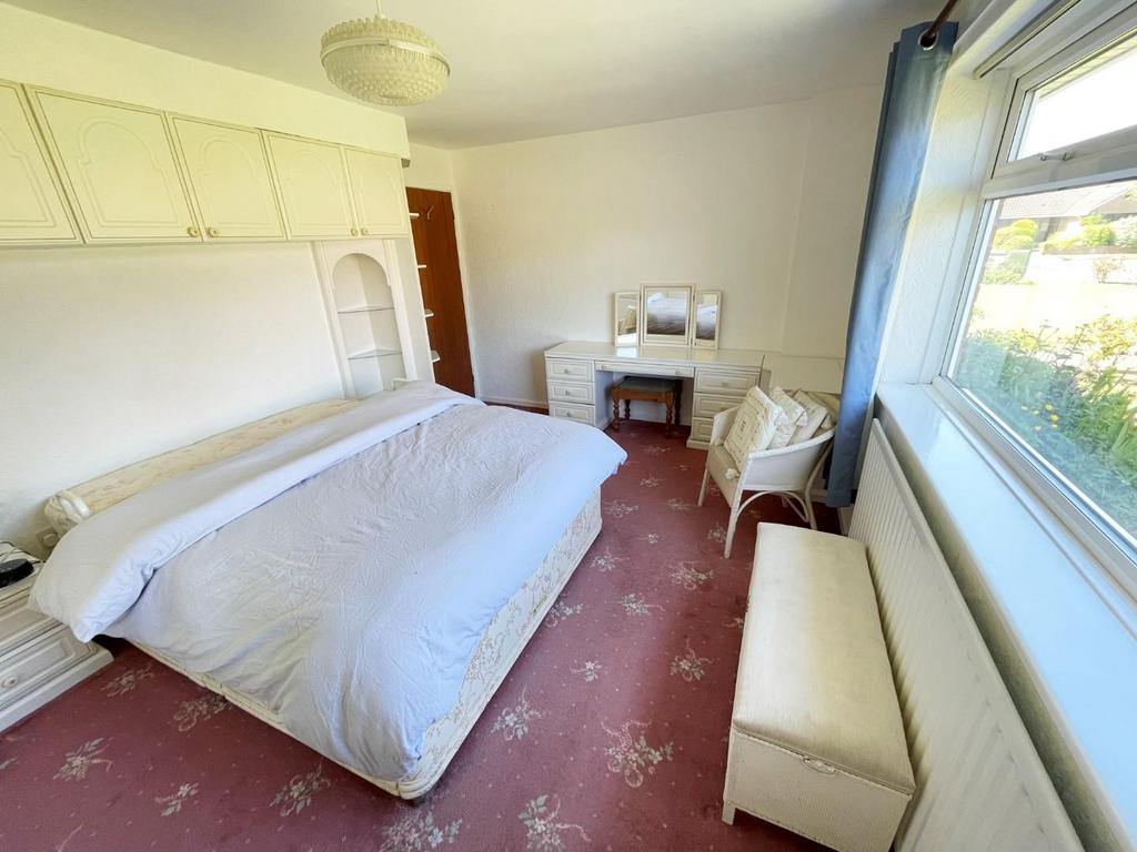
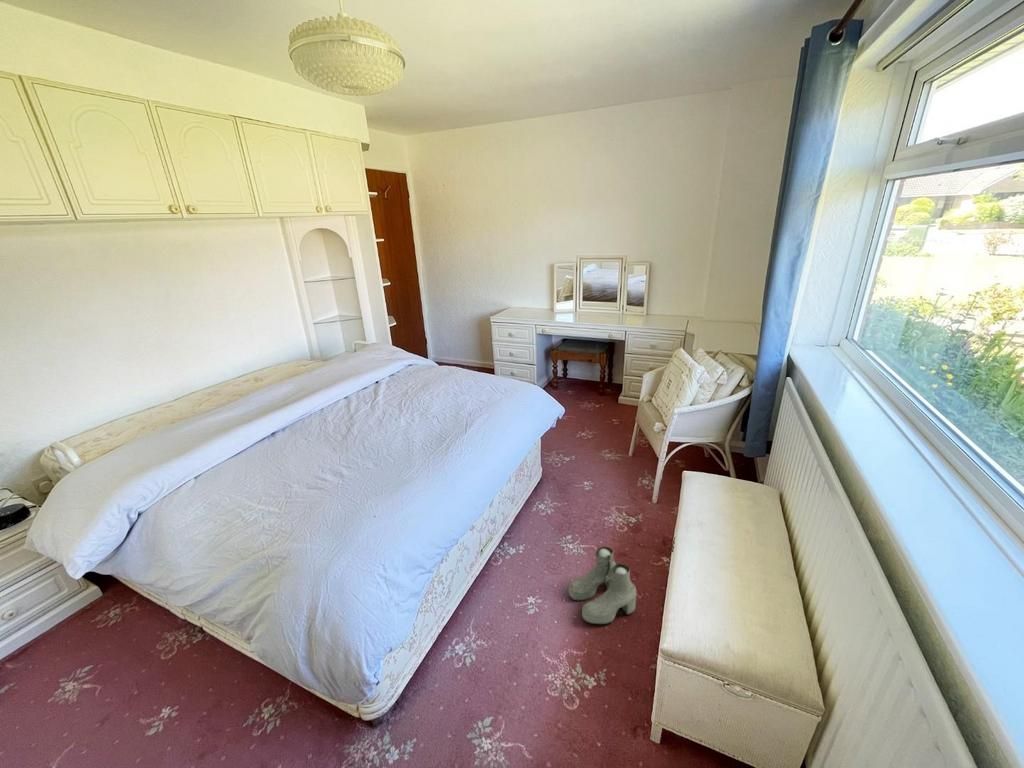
+ boots [567,545,637,625]
